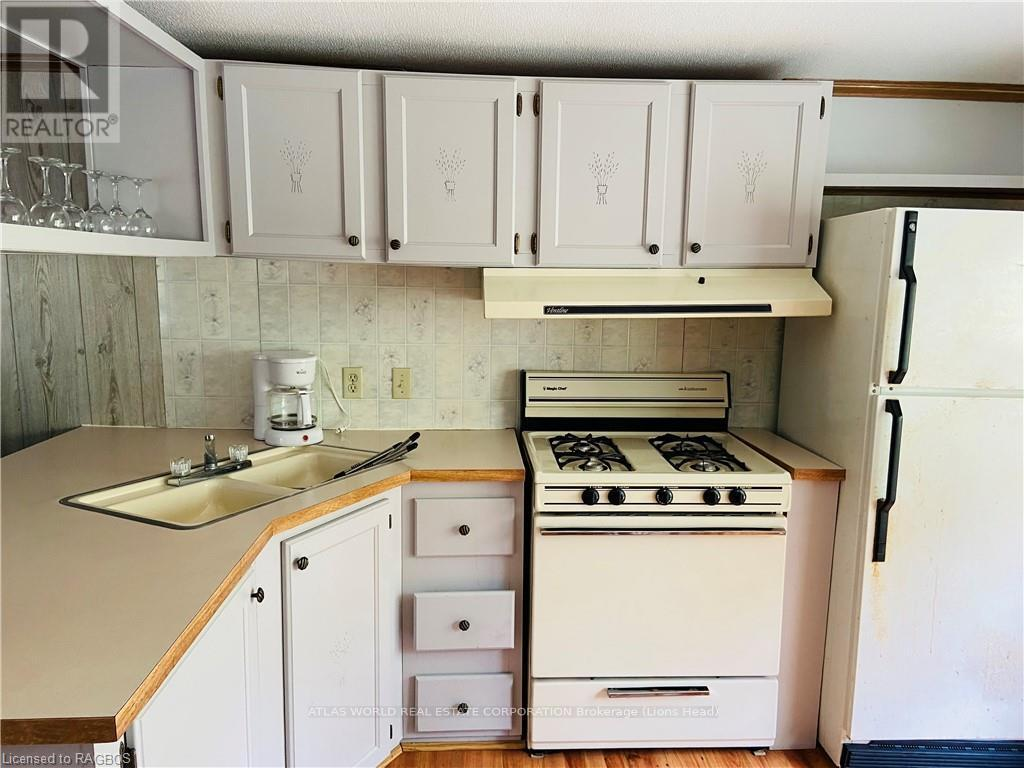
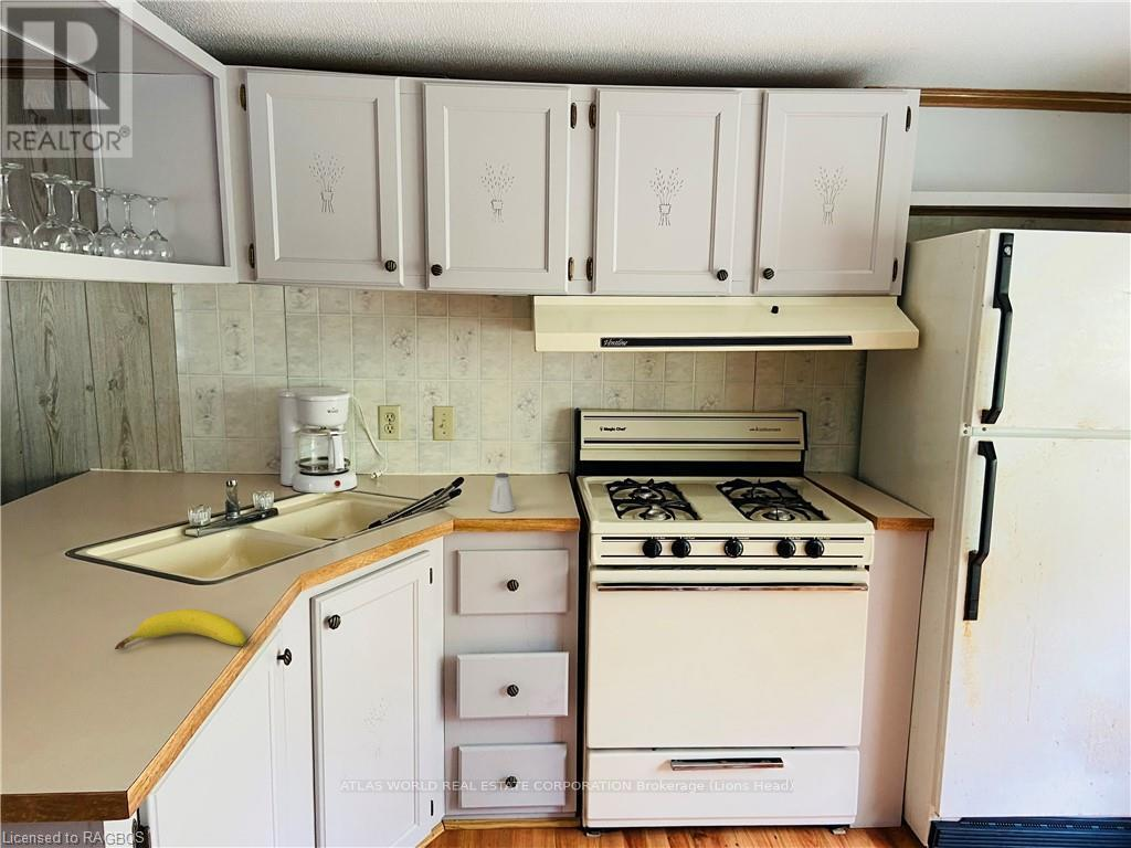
+ saltshaker [488,471,516,513]
+ fruit [114,608,247,650]
